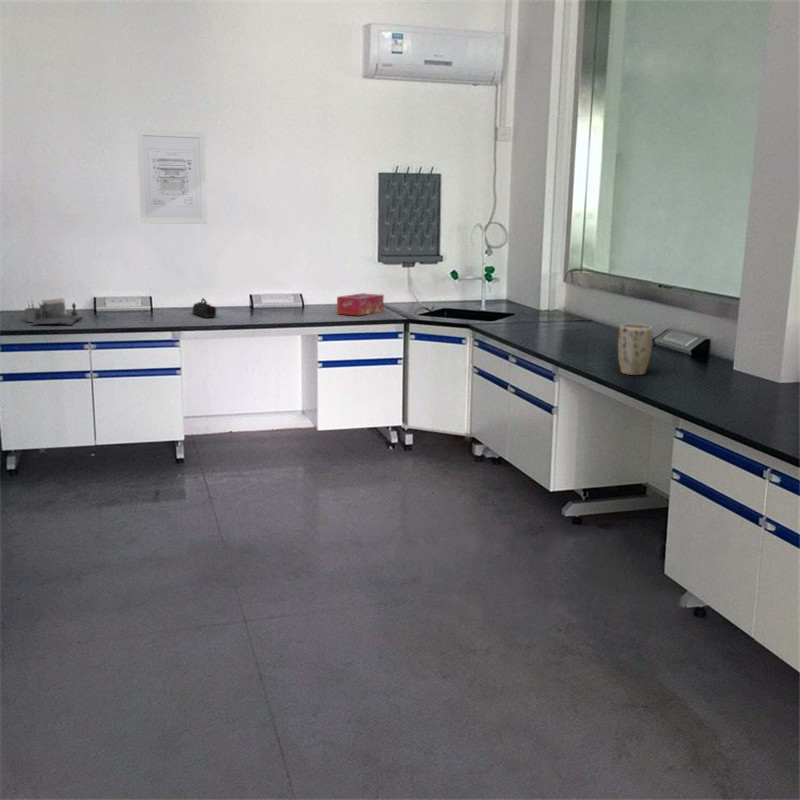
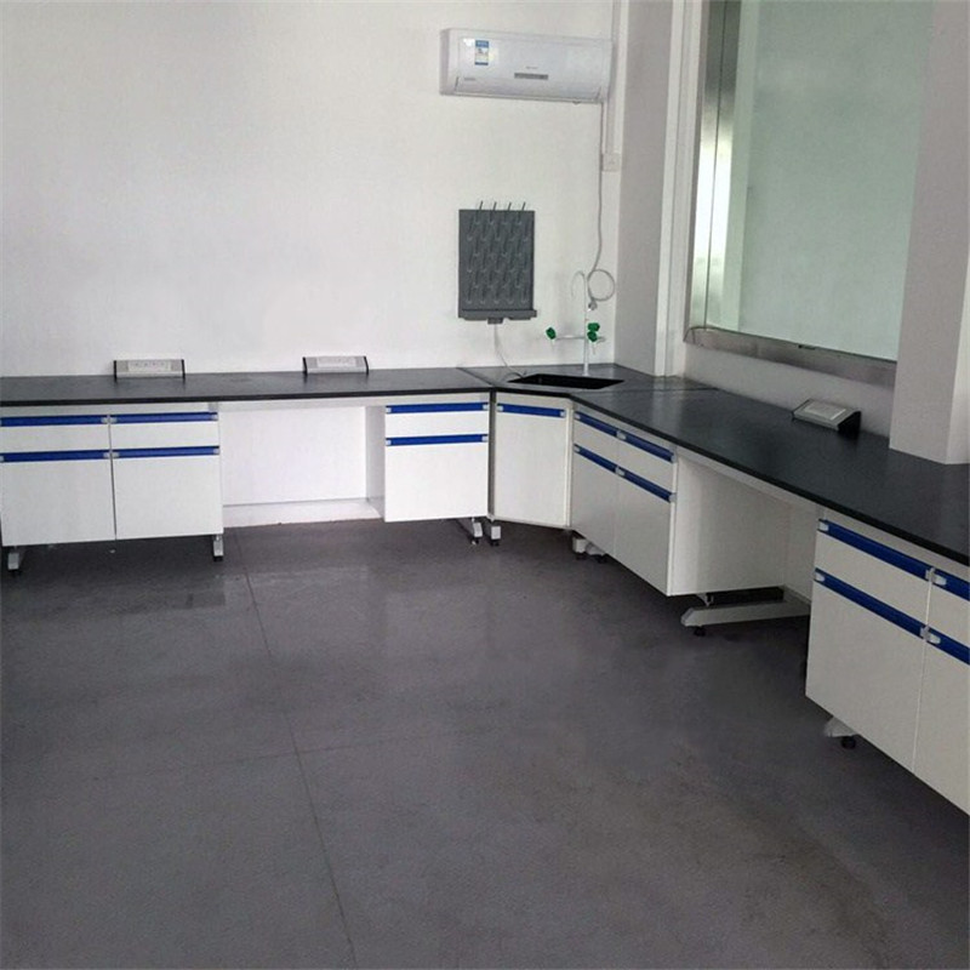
- plant pot [617,323,653,376]
- desk organizer [24,296,84,326]
- tissue box [336,292,385,316]
- wall art [136,129,208,225]
- pencil case [191,297,217,319]
